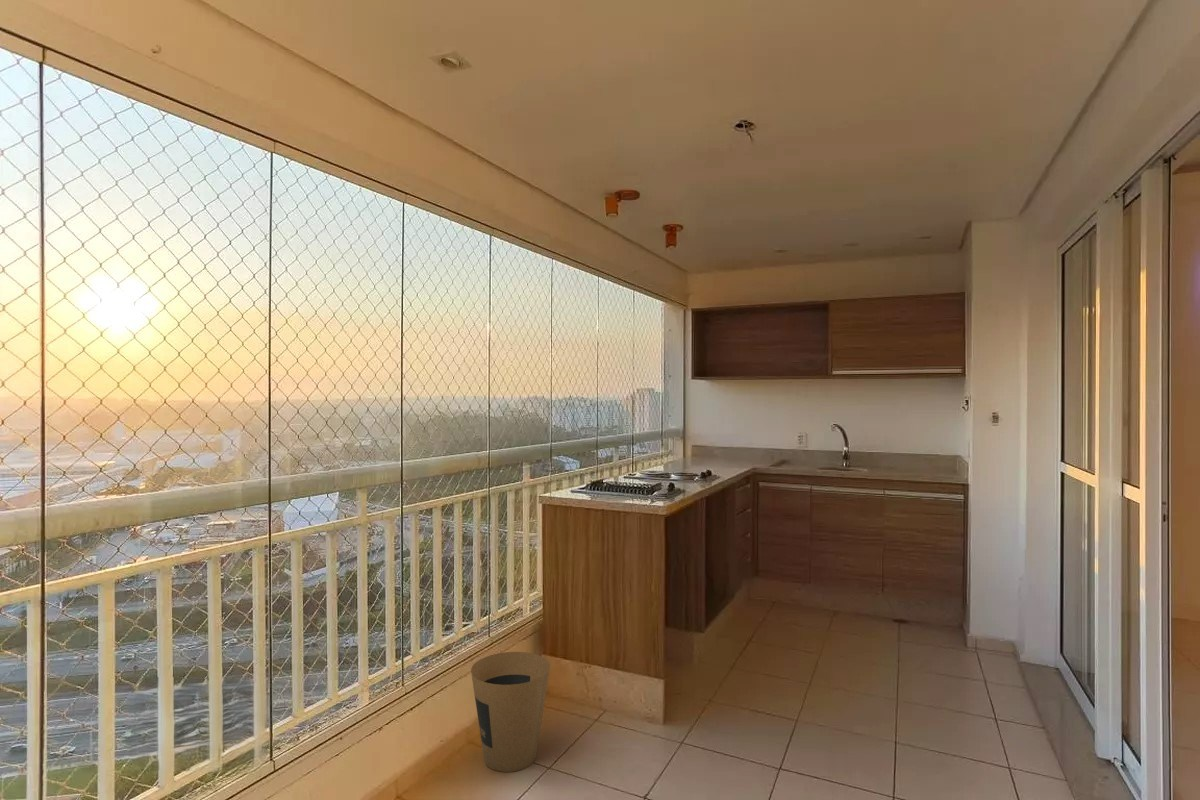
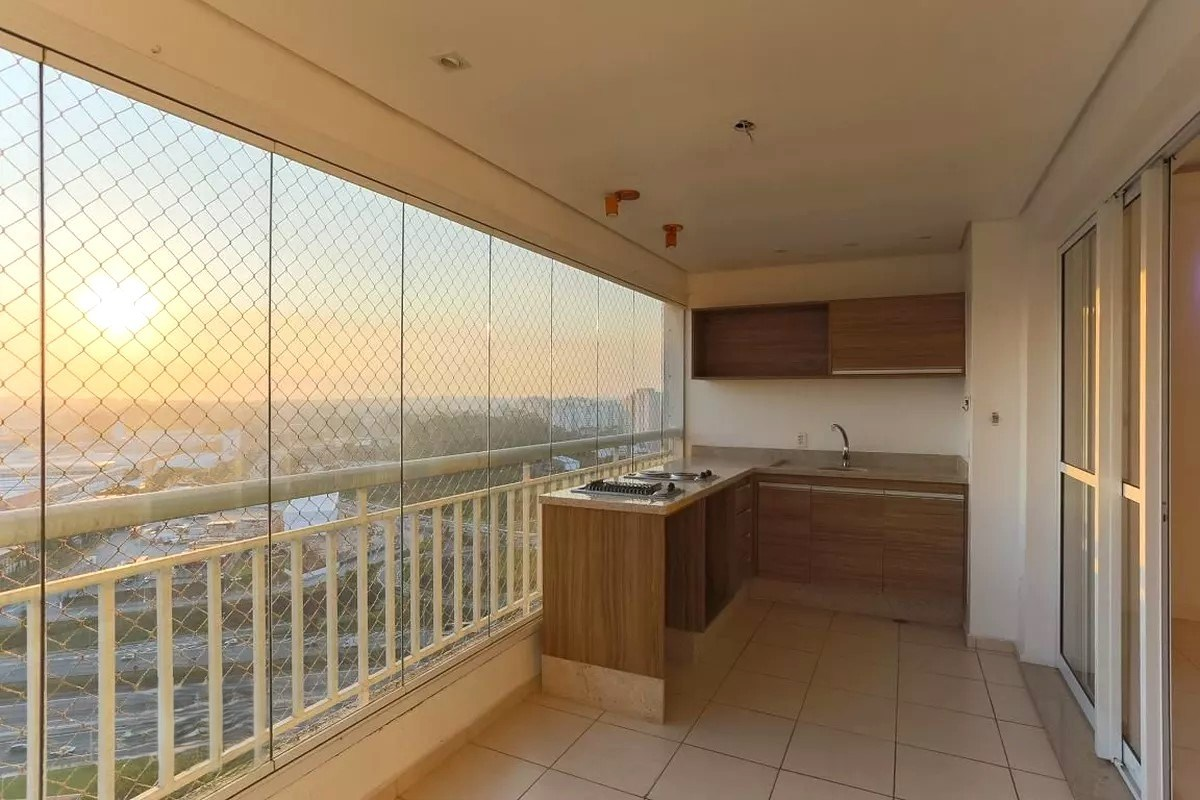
- trash can [470,651,551,773]
